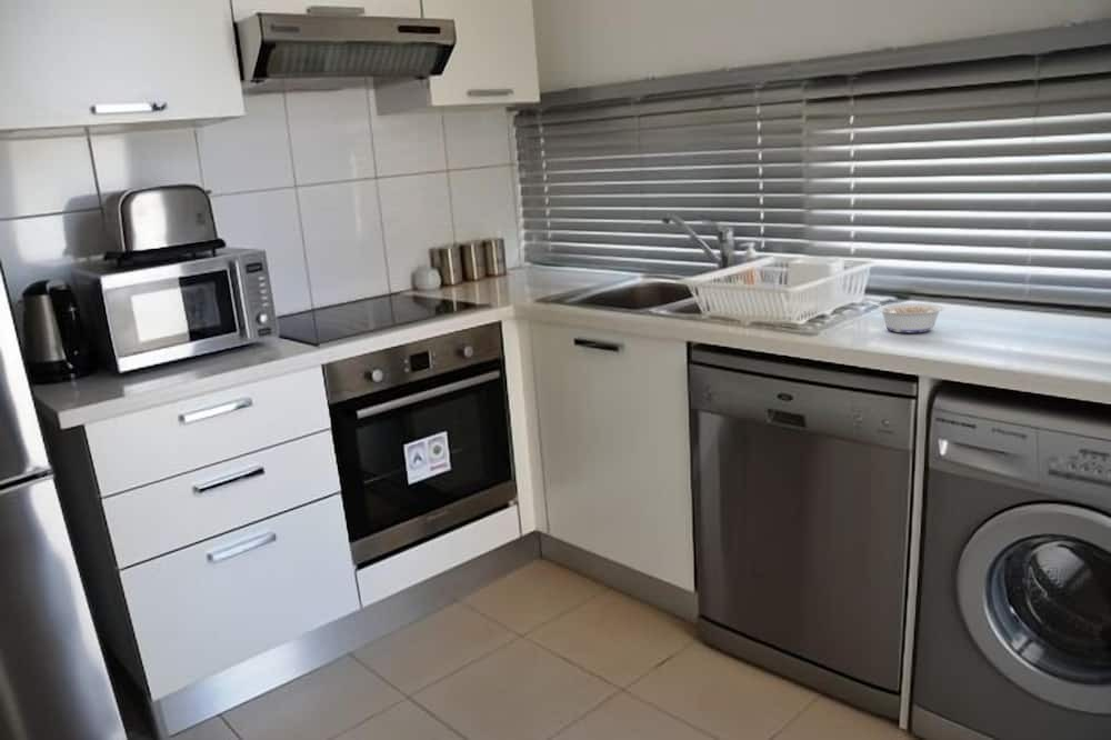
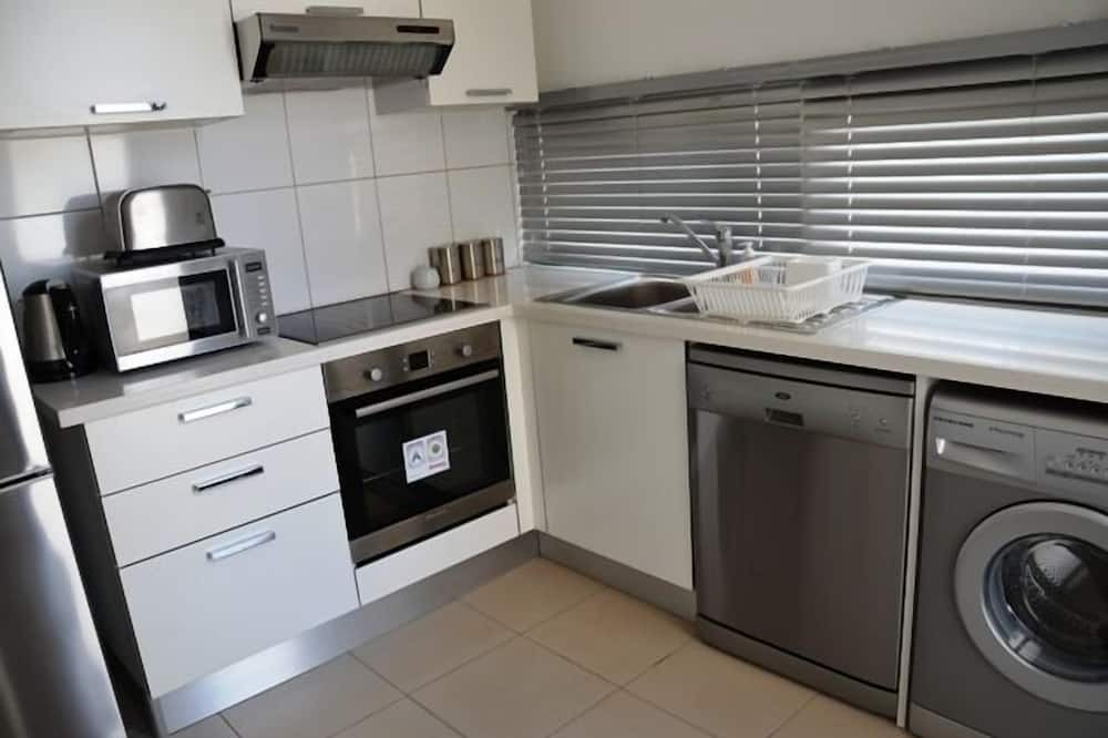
- legume [867,300,945,333]
